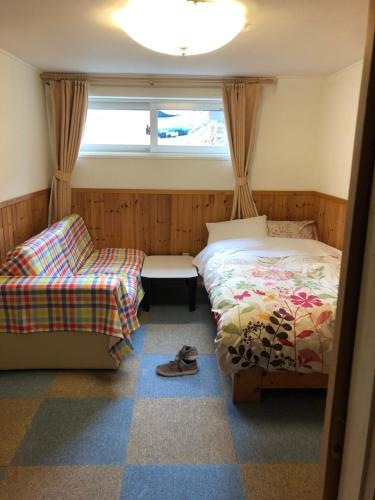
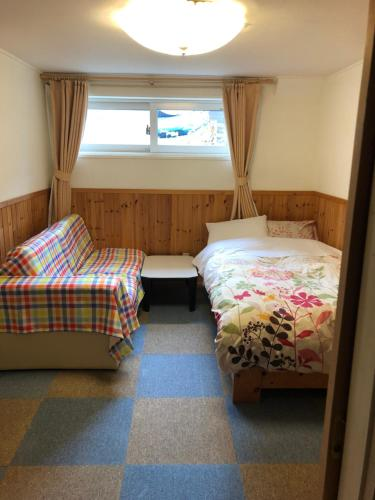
- shoe [155,344,201,377]
